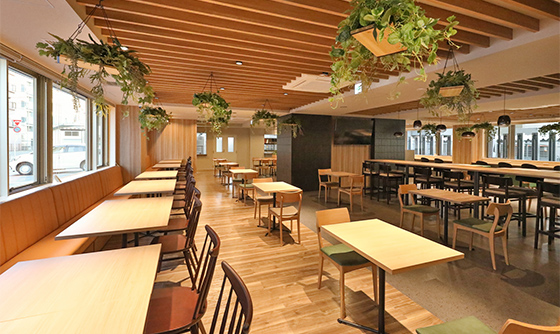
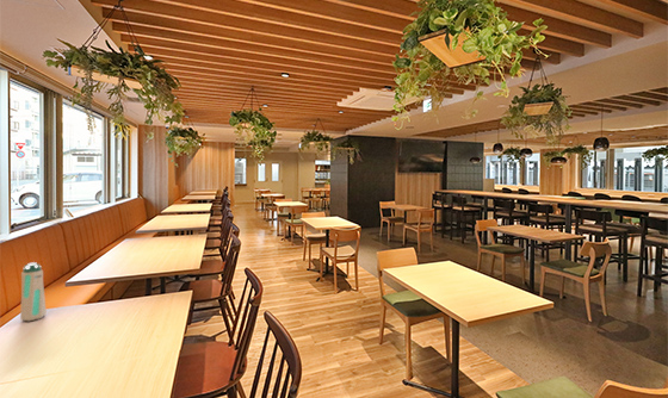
+ water bottle [19,261,48,322]
